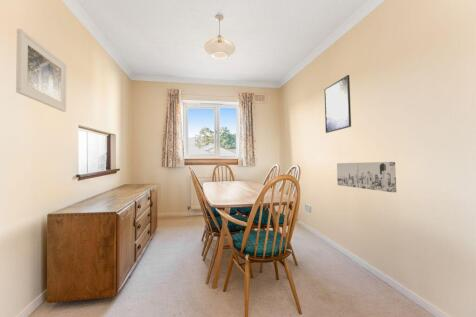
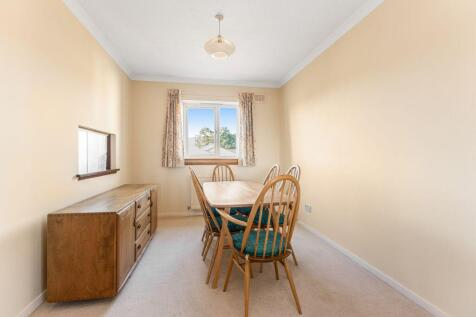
- wall art [336,161,397,193]
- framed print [323,74,352,134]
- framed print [15,28,68,113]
